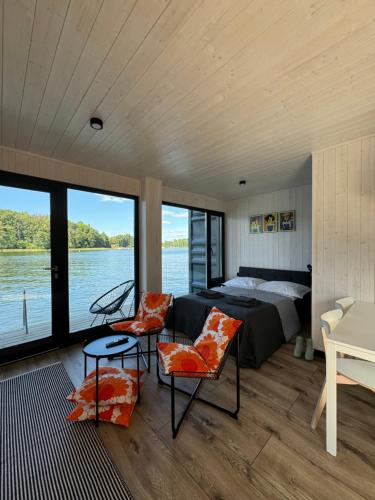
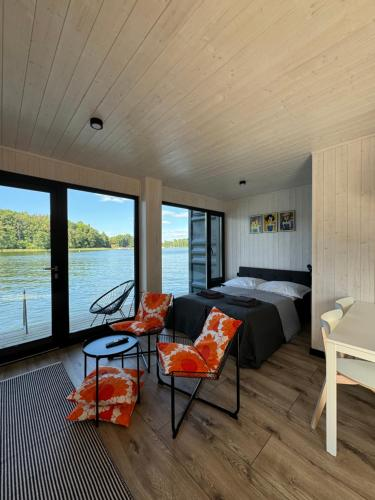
- boots [293,335,315,361]
